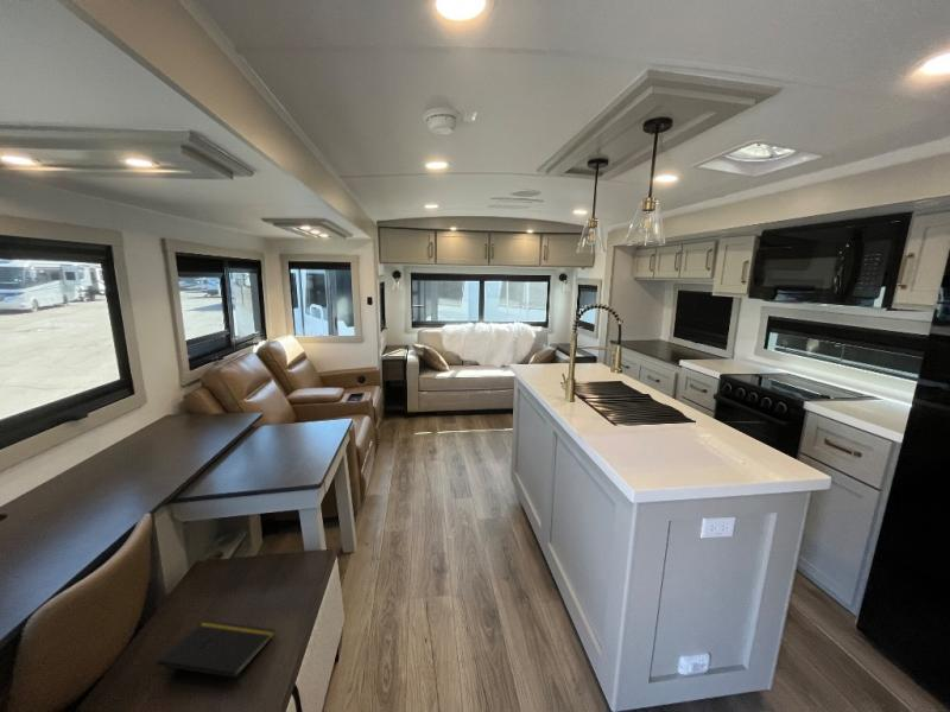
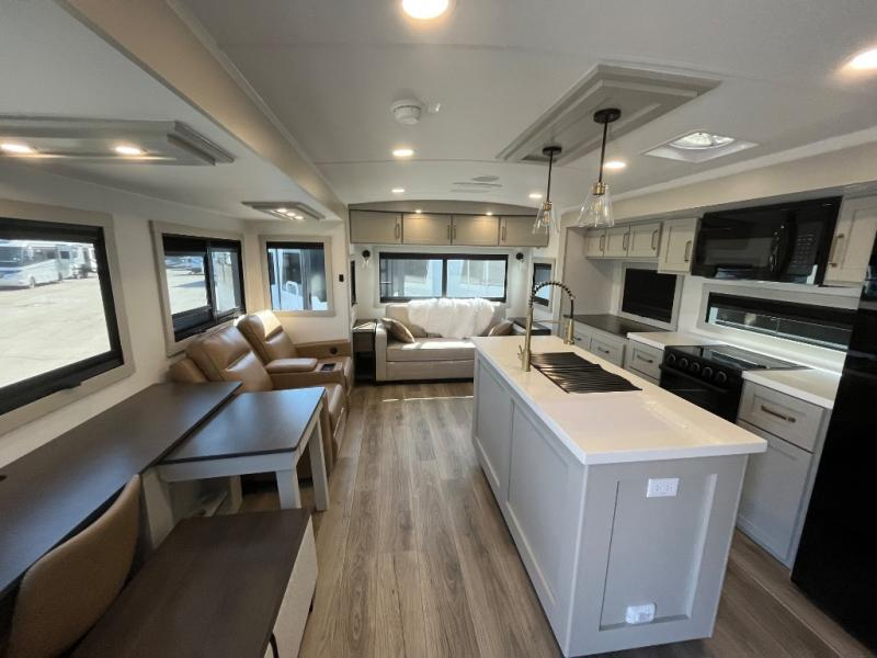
- notepad [156,619,277,688]
